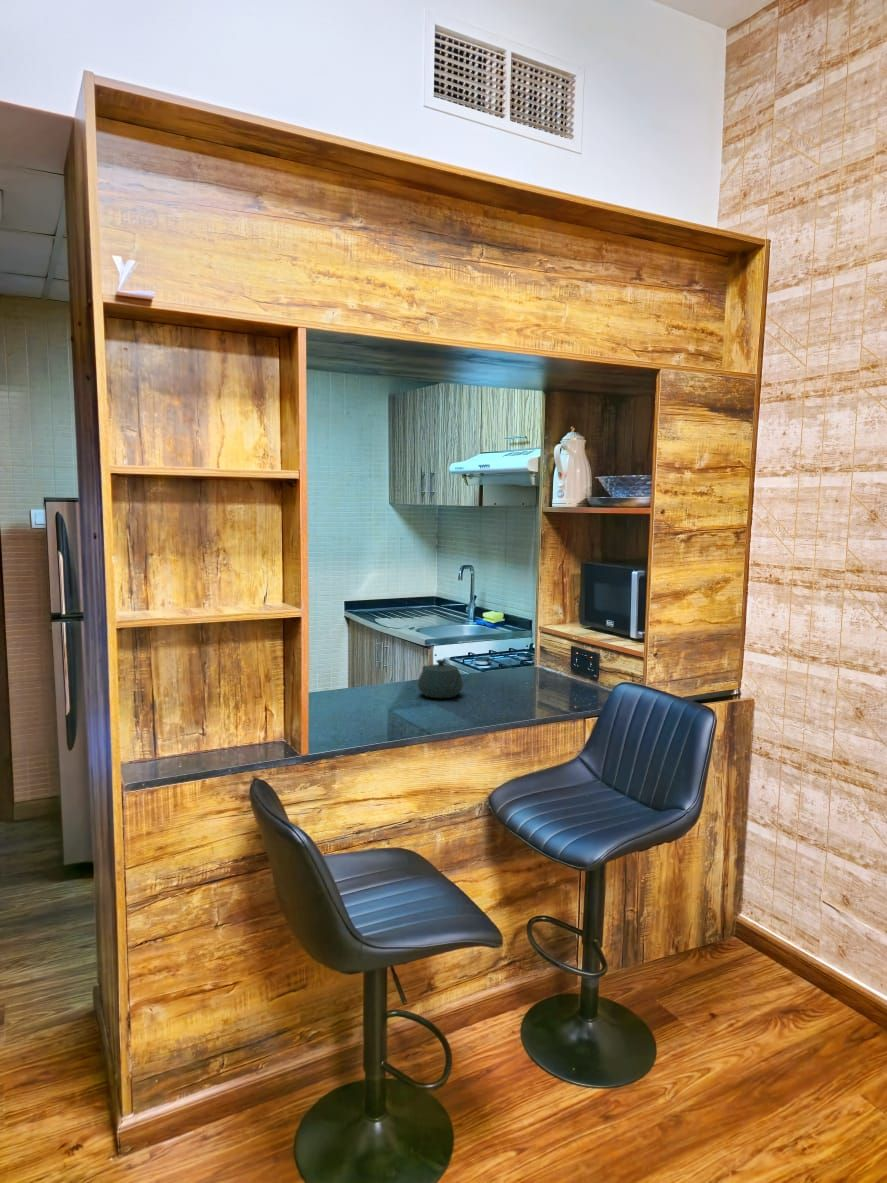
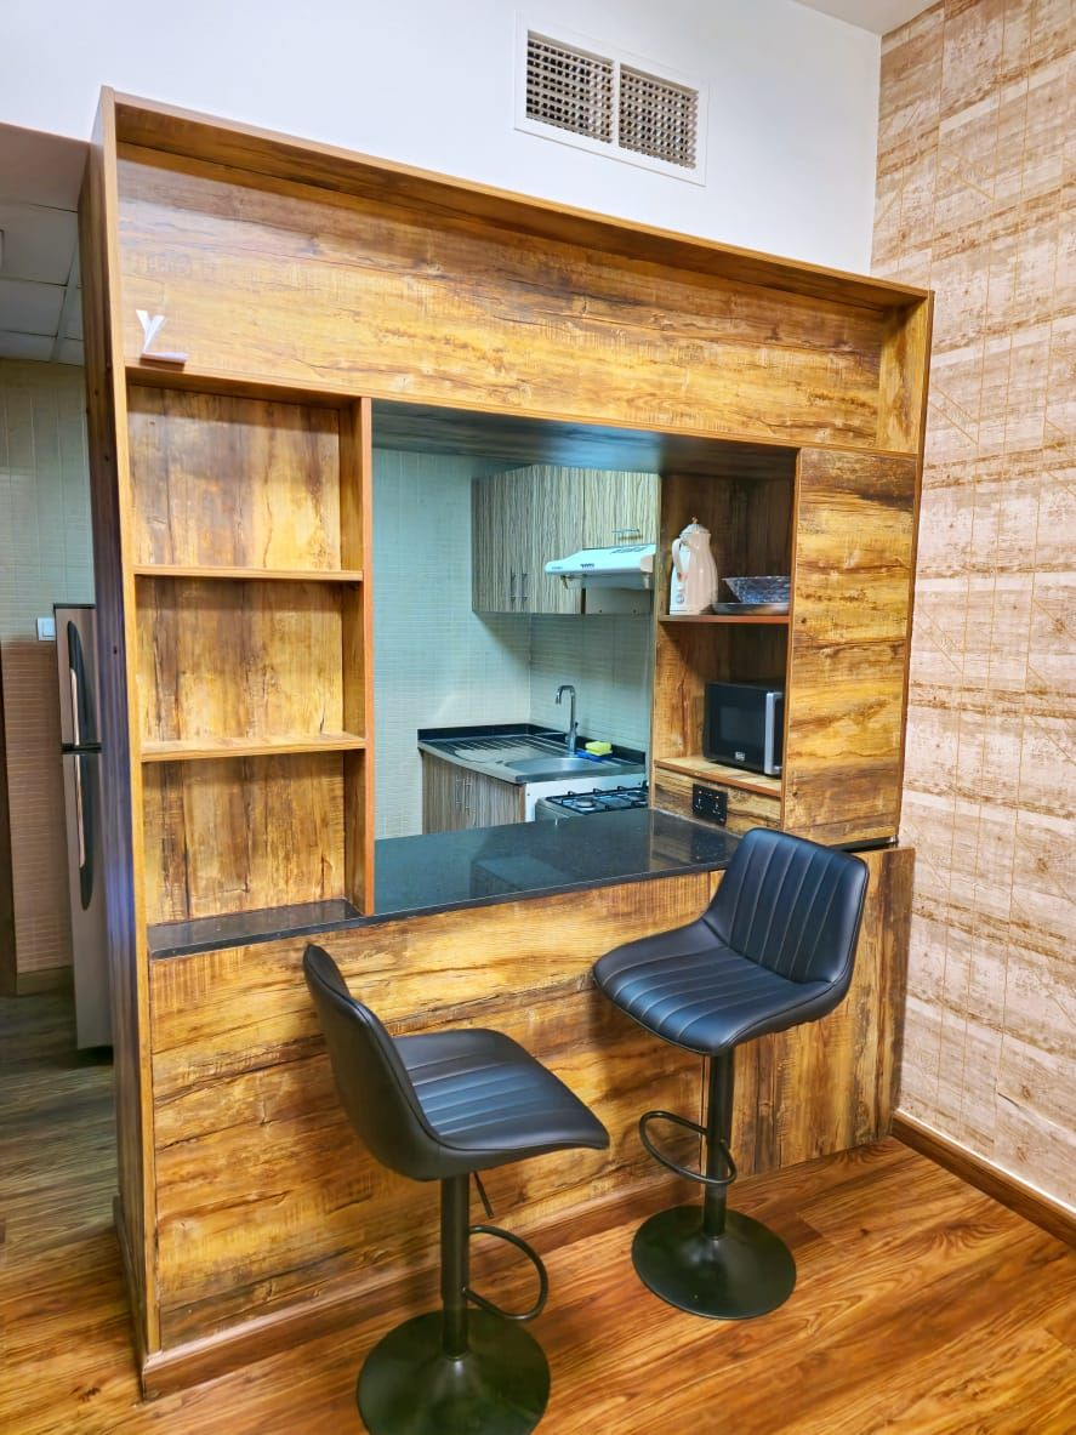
- teapot [417,659,464,699]
